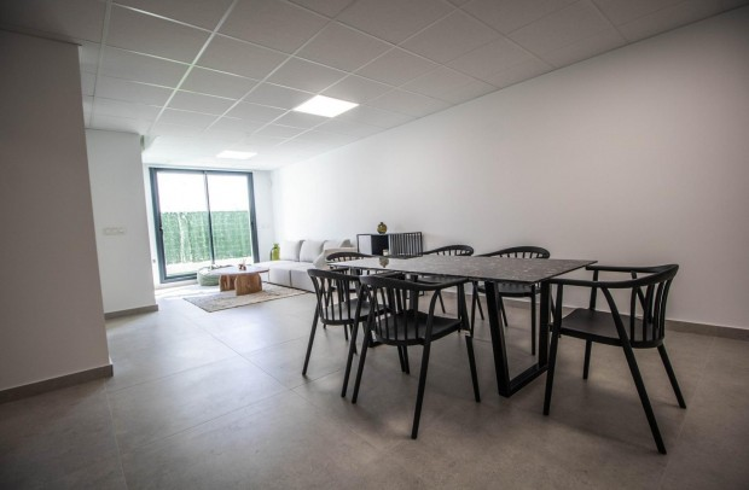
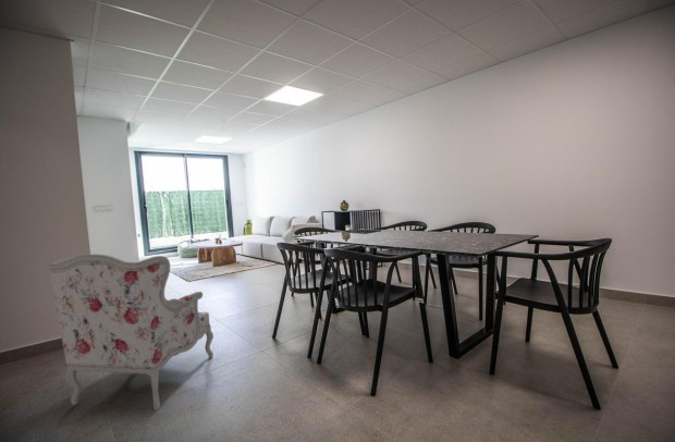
+ armchair [48,254,214,412]
